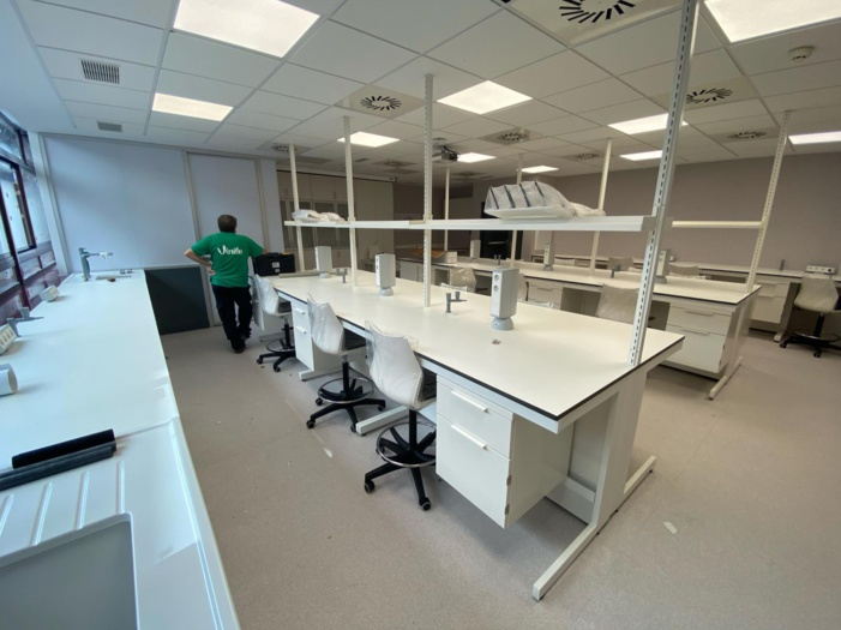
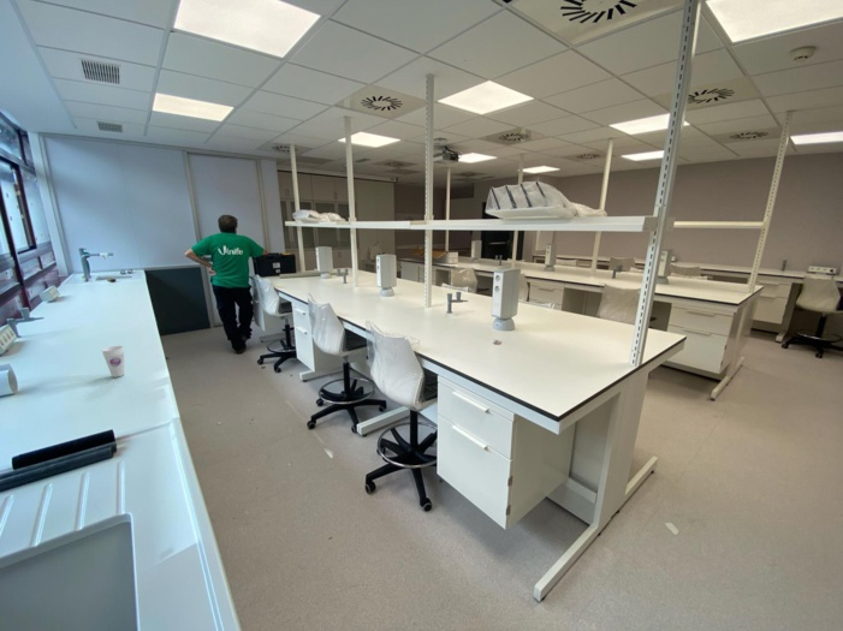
+ cup [101,345,125,379]
